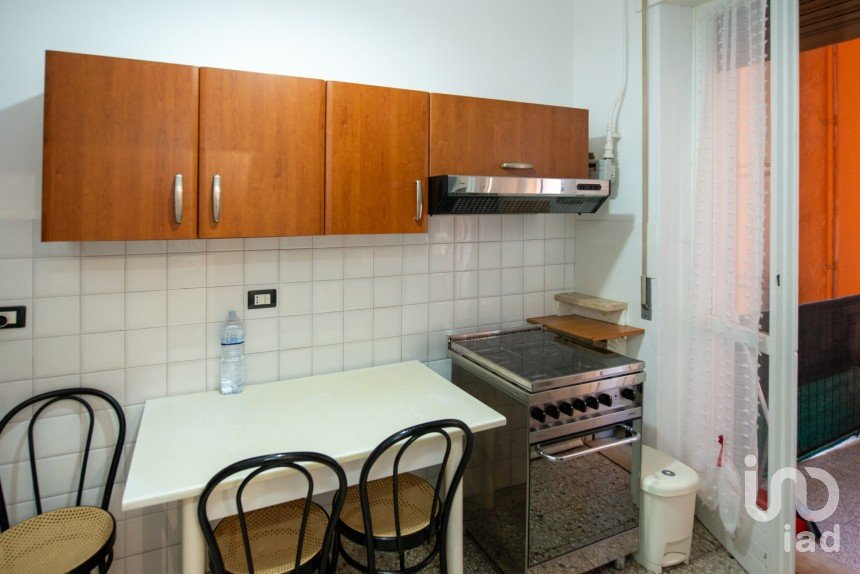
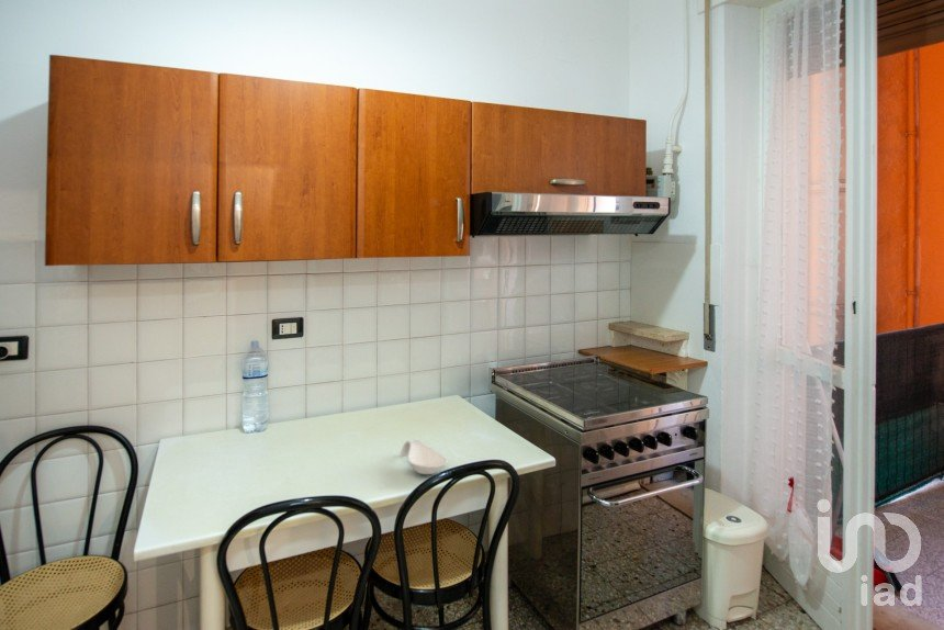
+ spoon rest [400,439,448,475]
